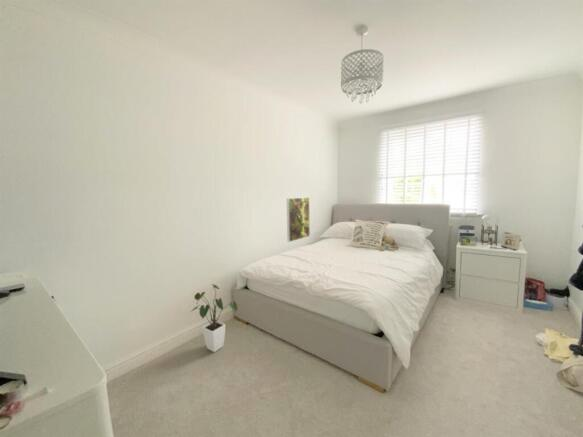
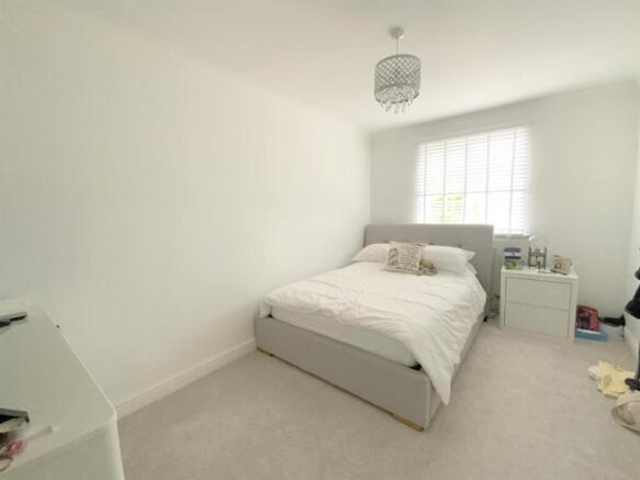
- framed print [286,196,311,243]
- house plant [191,283,238,353]
